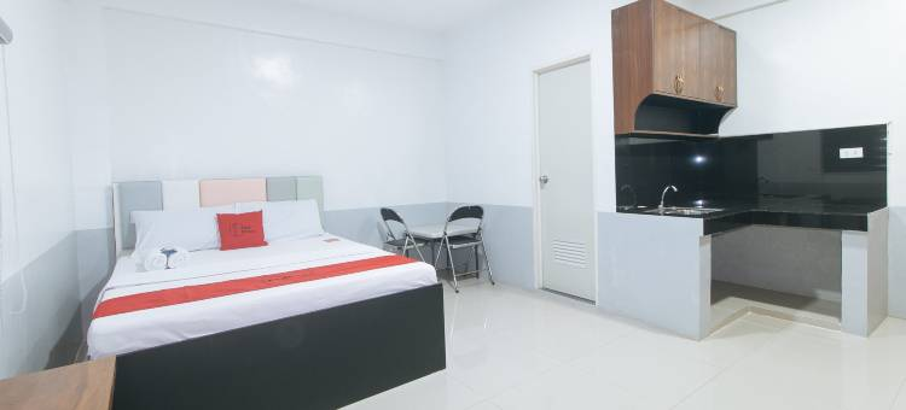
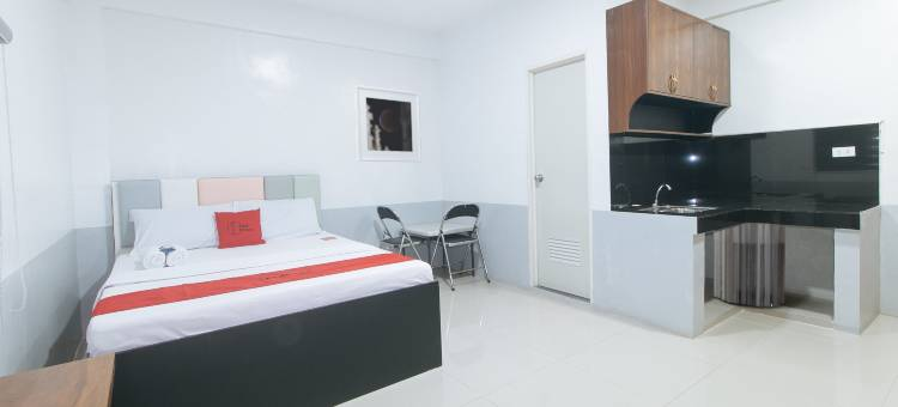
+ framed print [353,84,423,163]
+ trash can [712,223,787,308]
